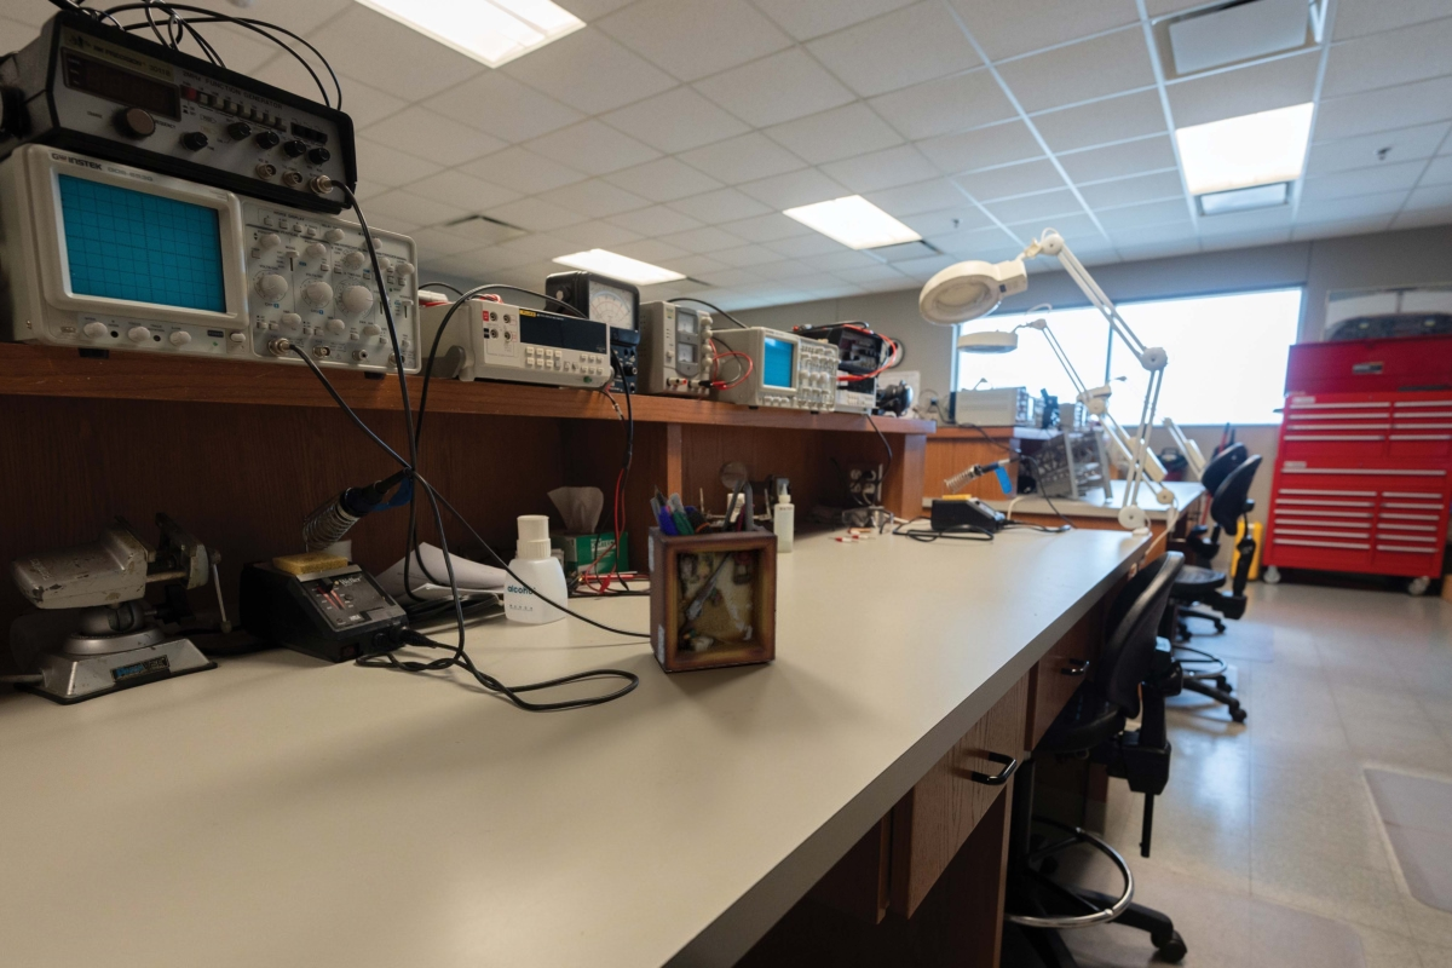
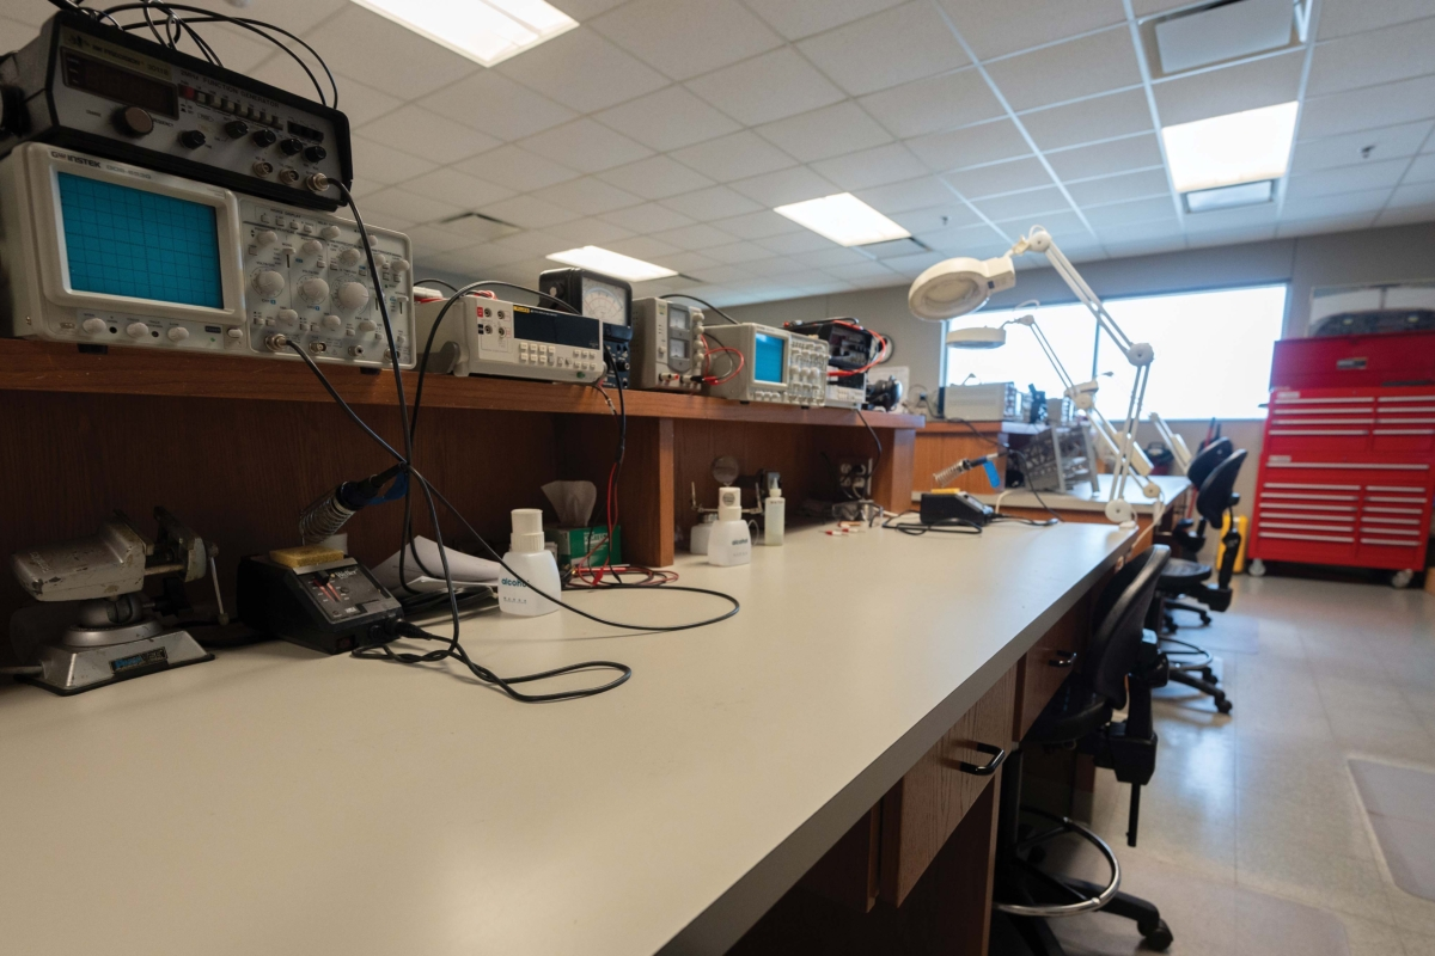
- desk organizer [647,478,779,674]
